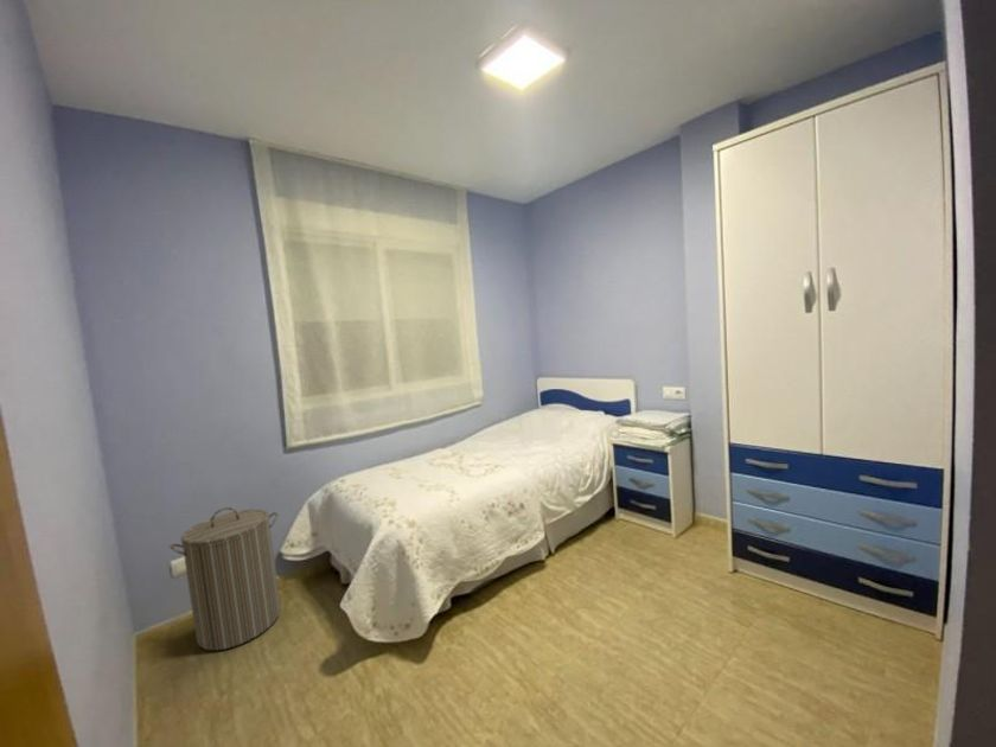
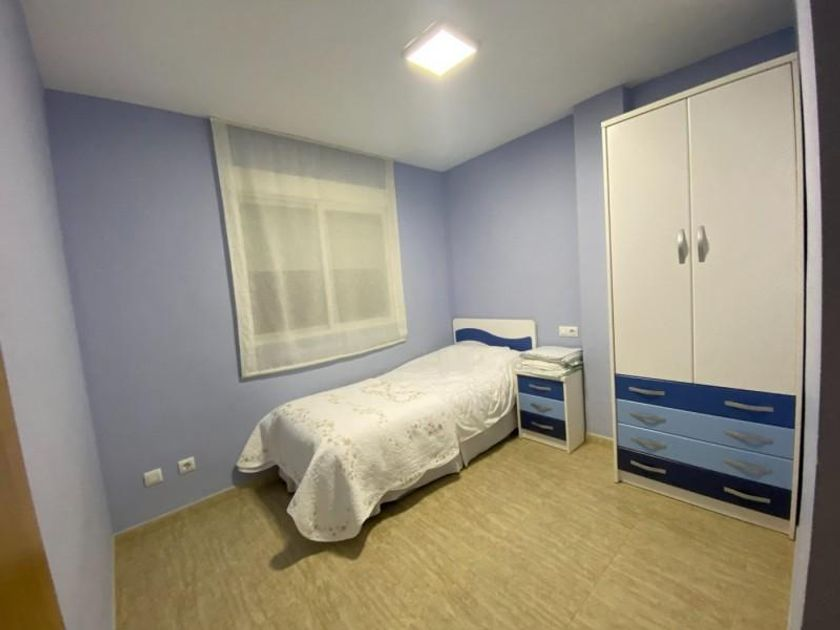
- laundry hamper [168,506,282,651]
